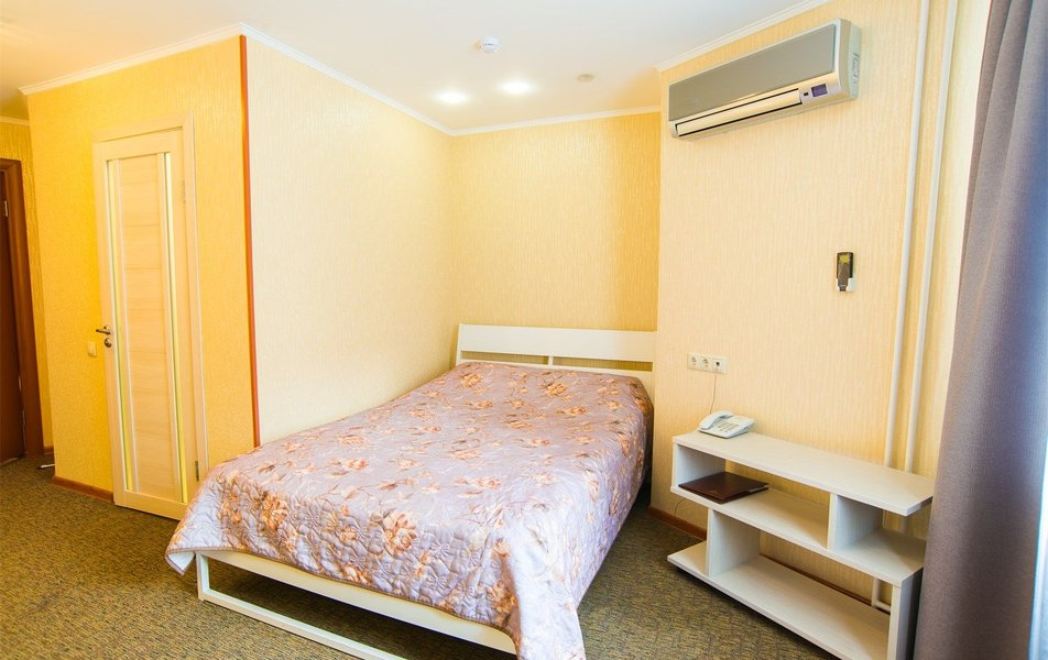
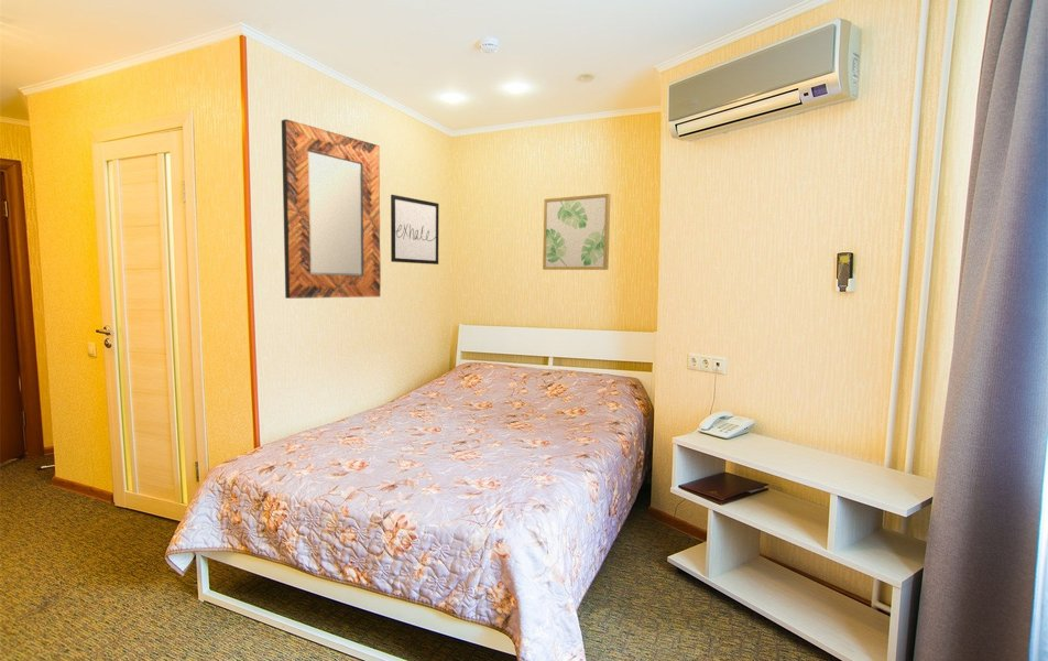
+ wall art [390,194,440,266]
+ wall art [542,193,612,271]
+ home mirror [281,118,382,300]
